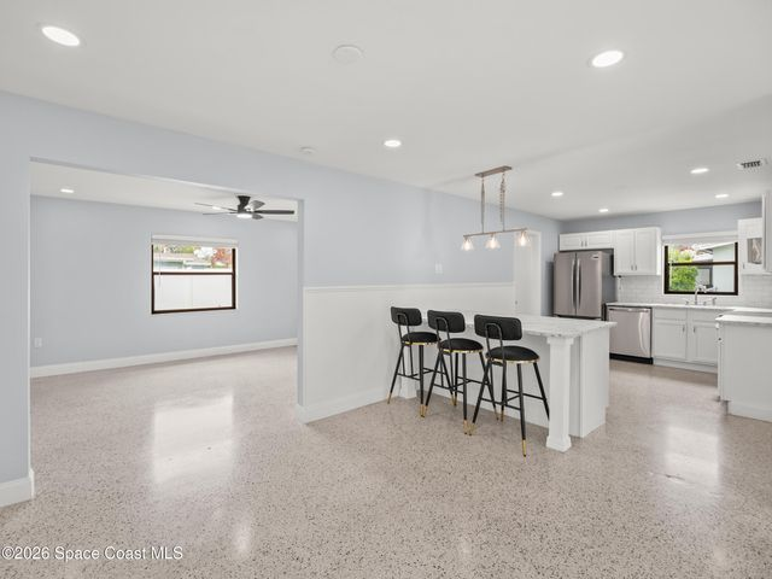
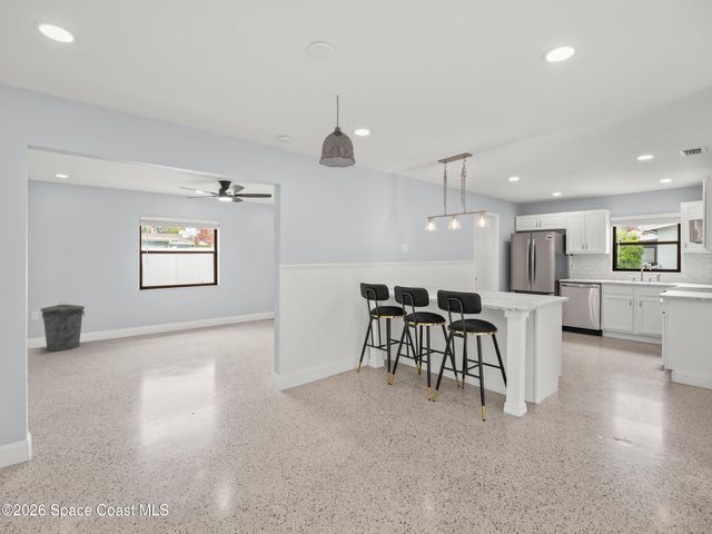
+ trash can [40,300,86,352]
+ pendant lamp [318,93,357,168]
